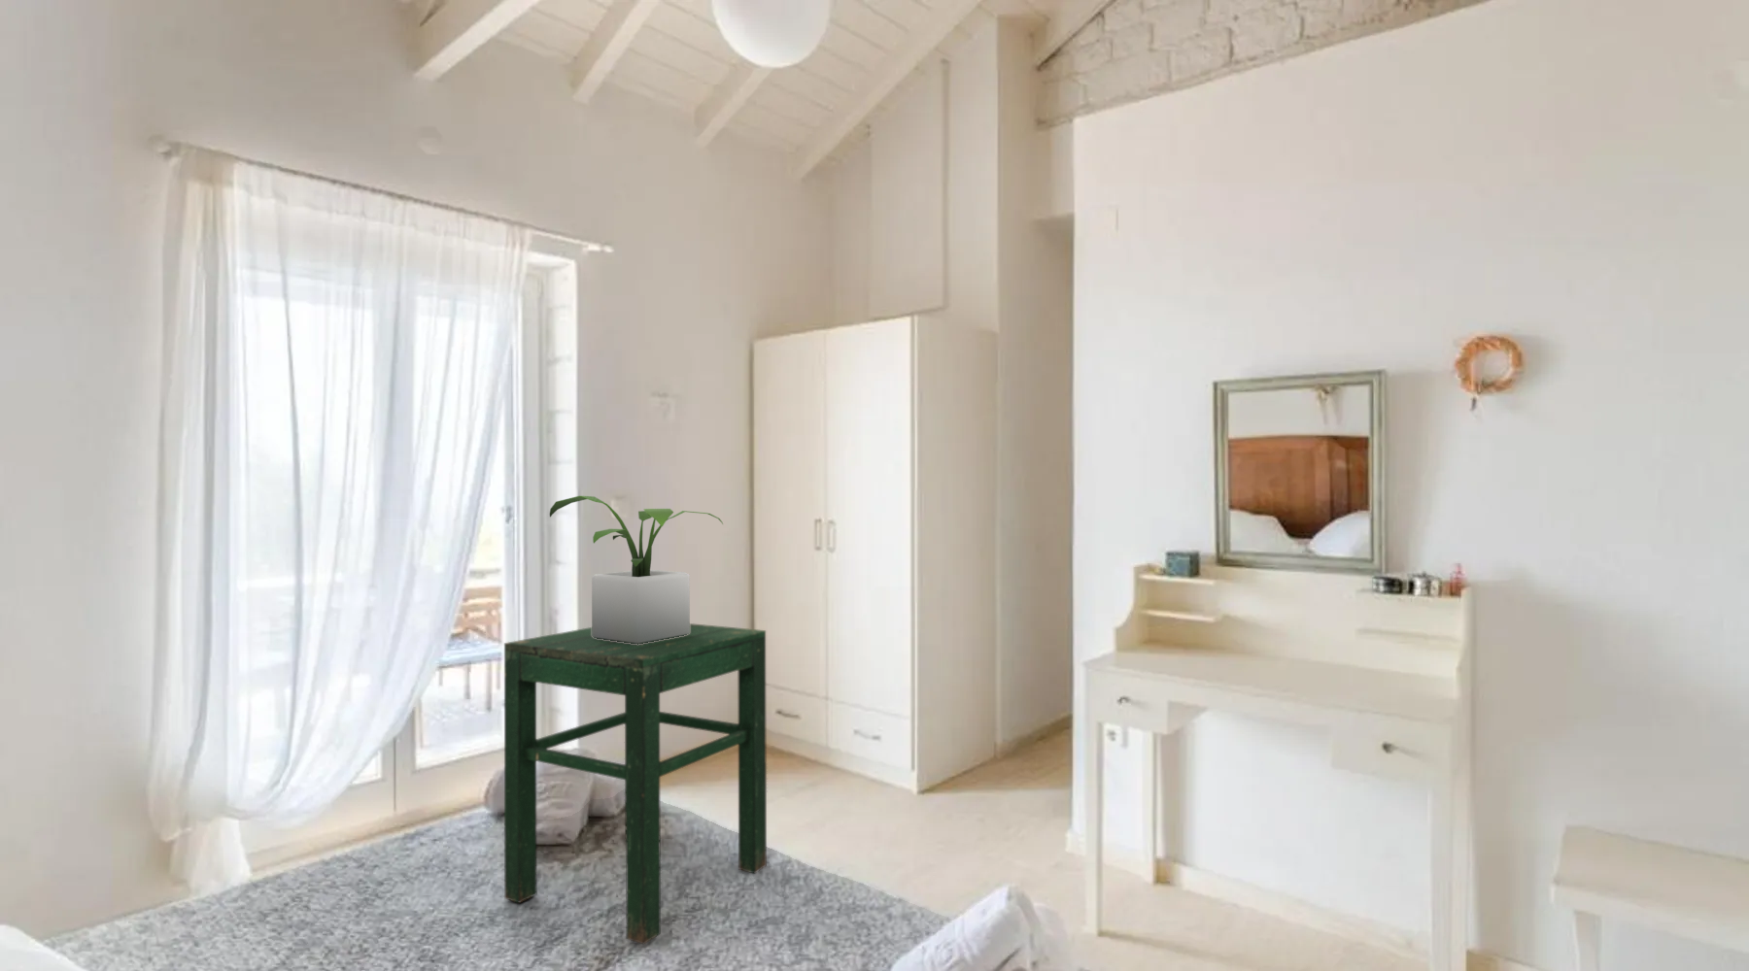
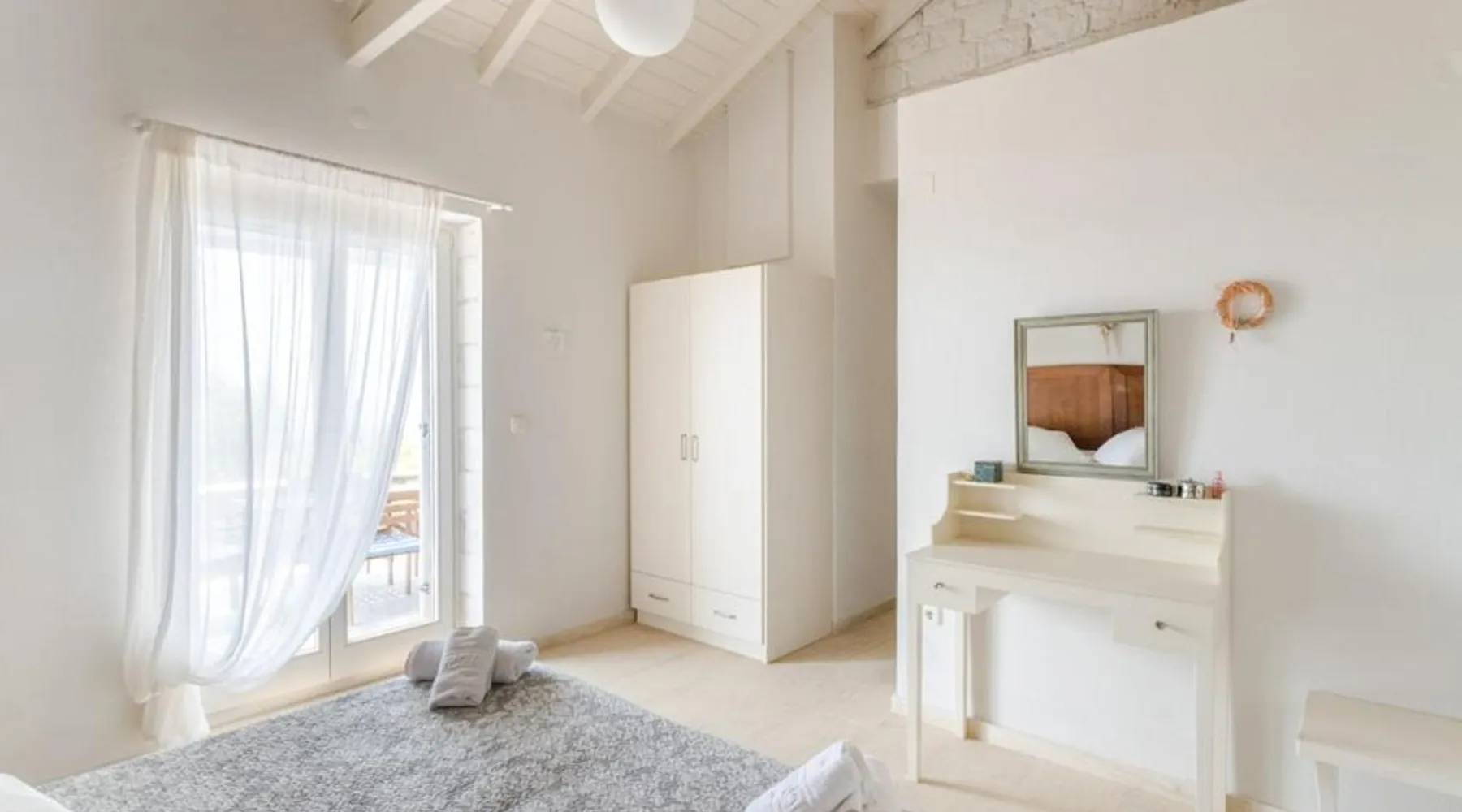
- potted plant [549,495,724,645]
- stool [504,622,768,946]
